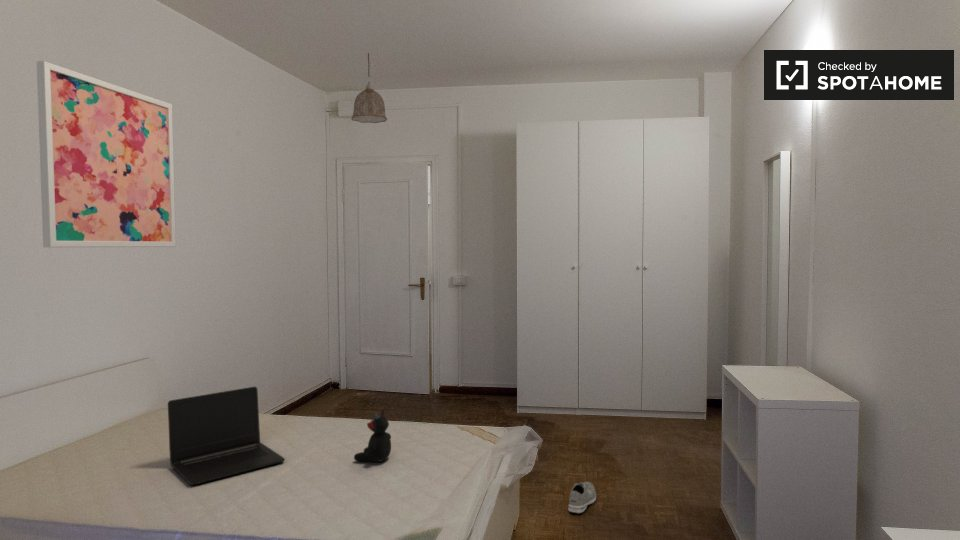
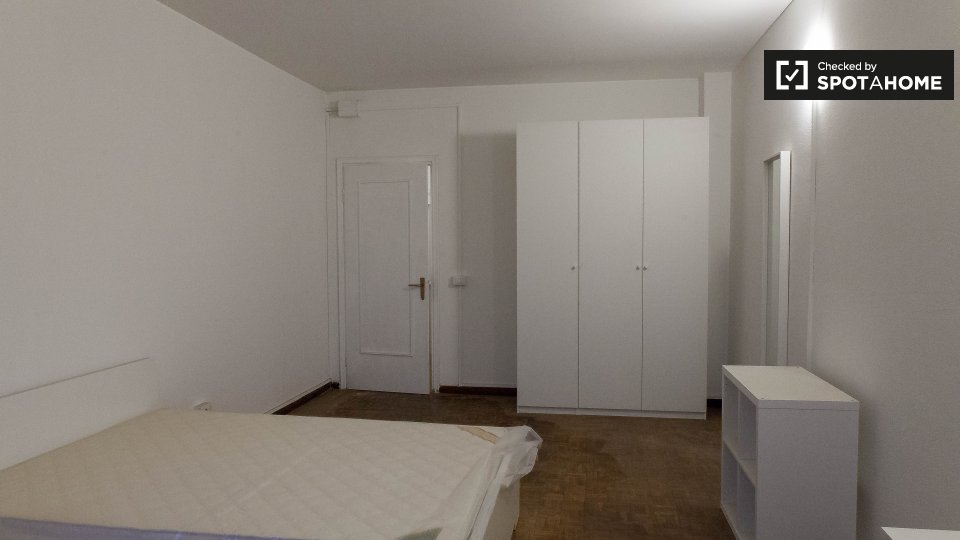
- wall art [36,60,177,248]
- teddy bear [353,409,392,463]
- sneaker [567,481,597,514]
- laptop [167,386,286,486]
- pendant lamp [351,52,388,124]
